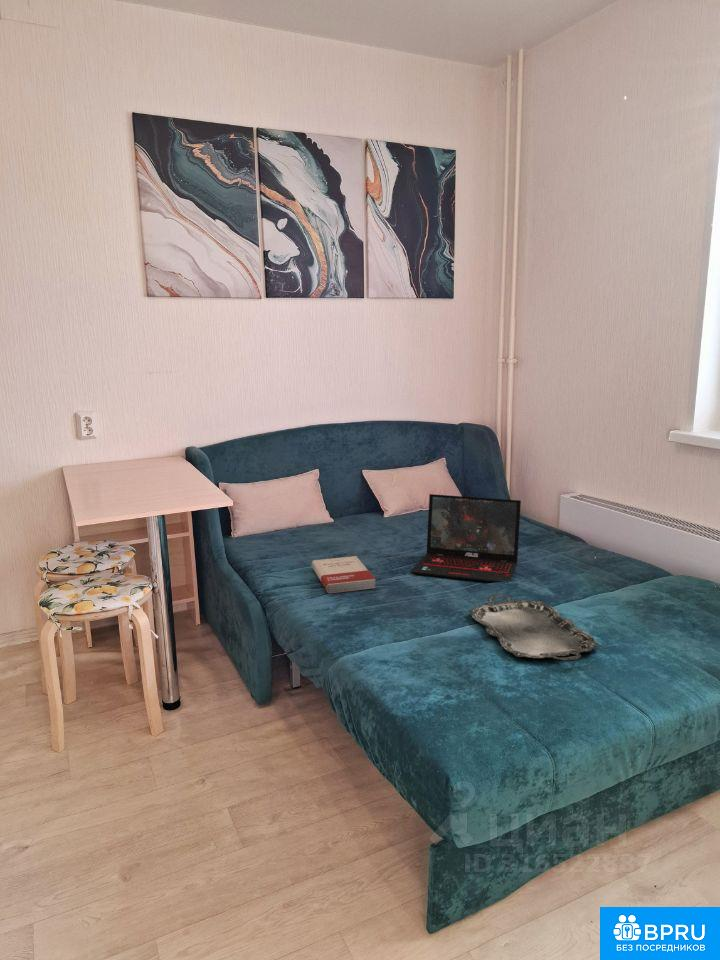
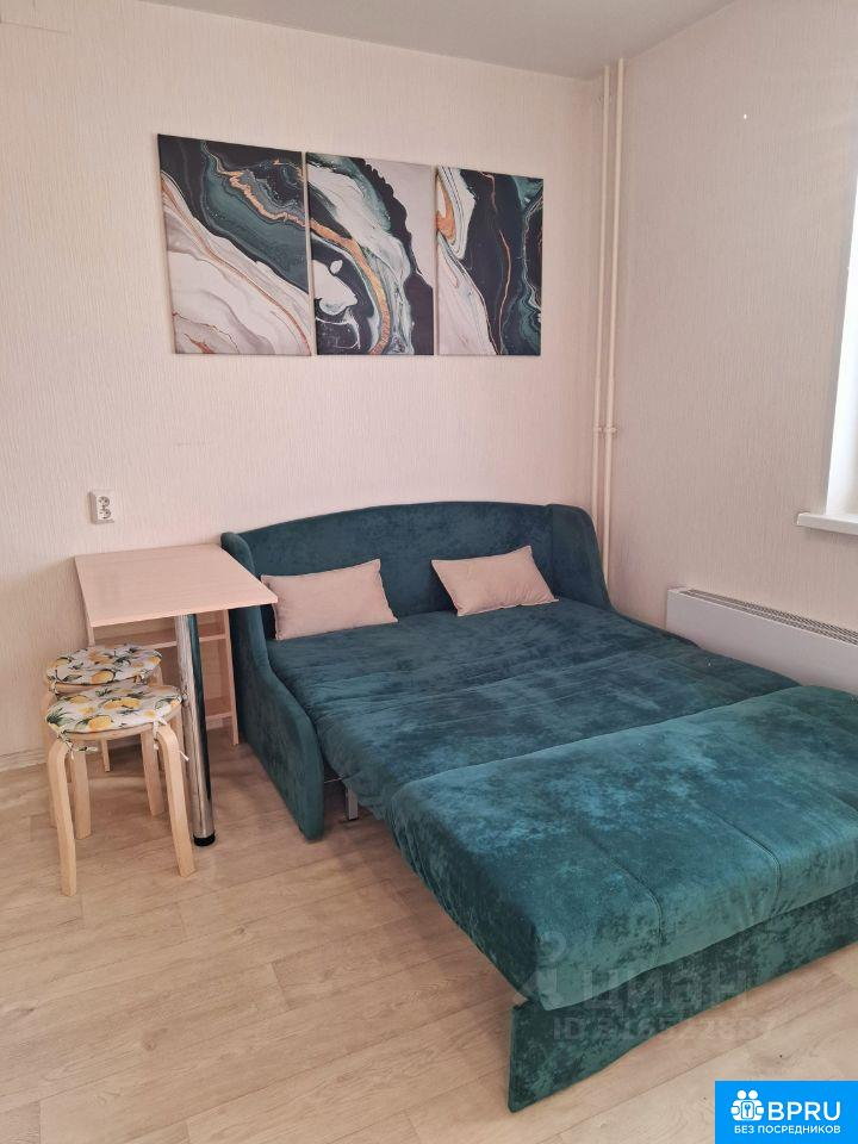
- book [311,555,377,594]
- laptop [411,493,522,584]
- serving tray [468,593,600,662]
